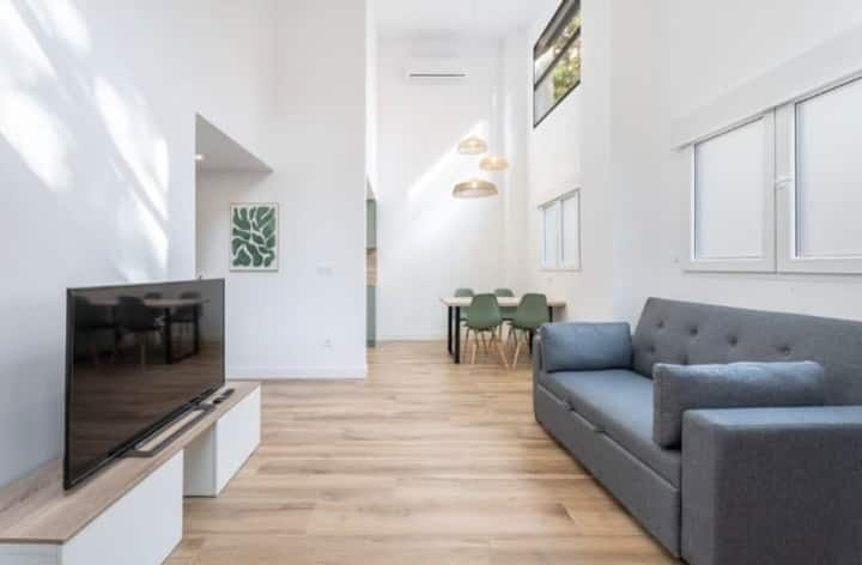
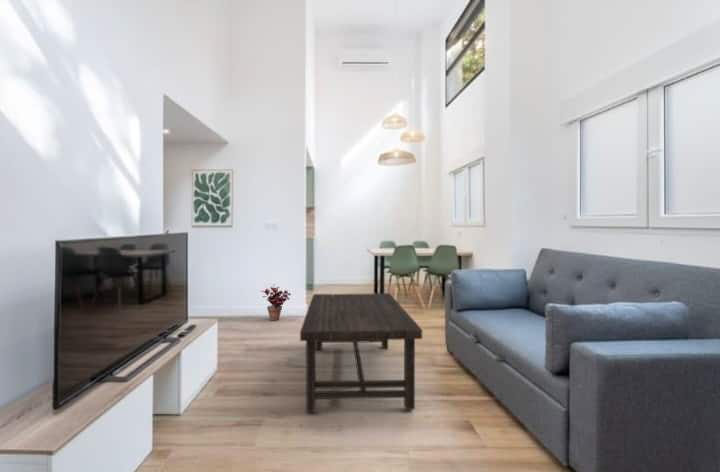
+ coffee table [299,292,423,413]
+ potted plant [260,286,292,321]
